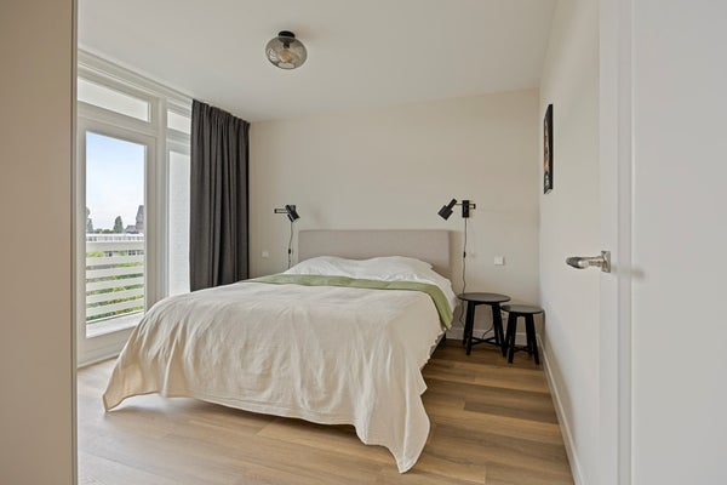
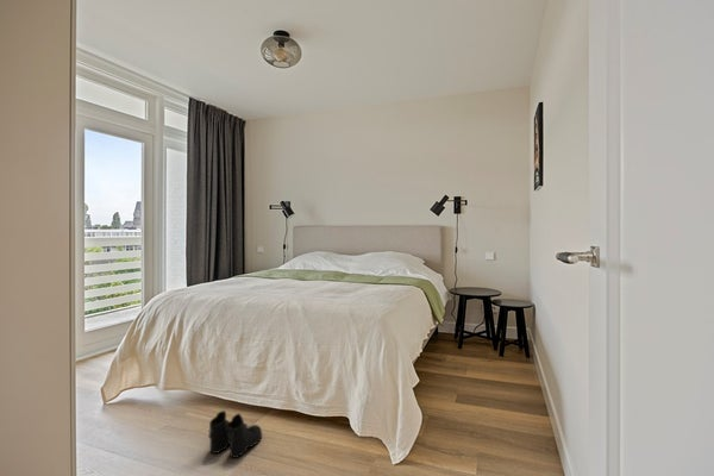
+ boots [207,409,263,459]
